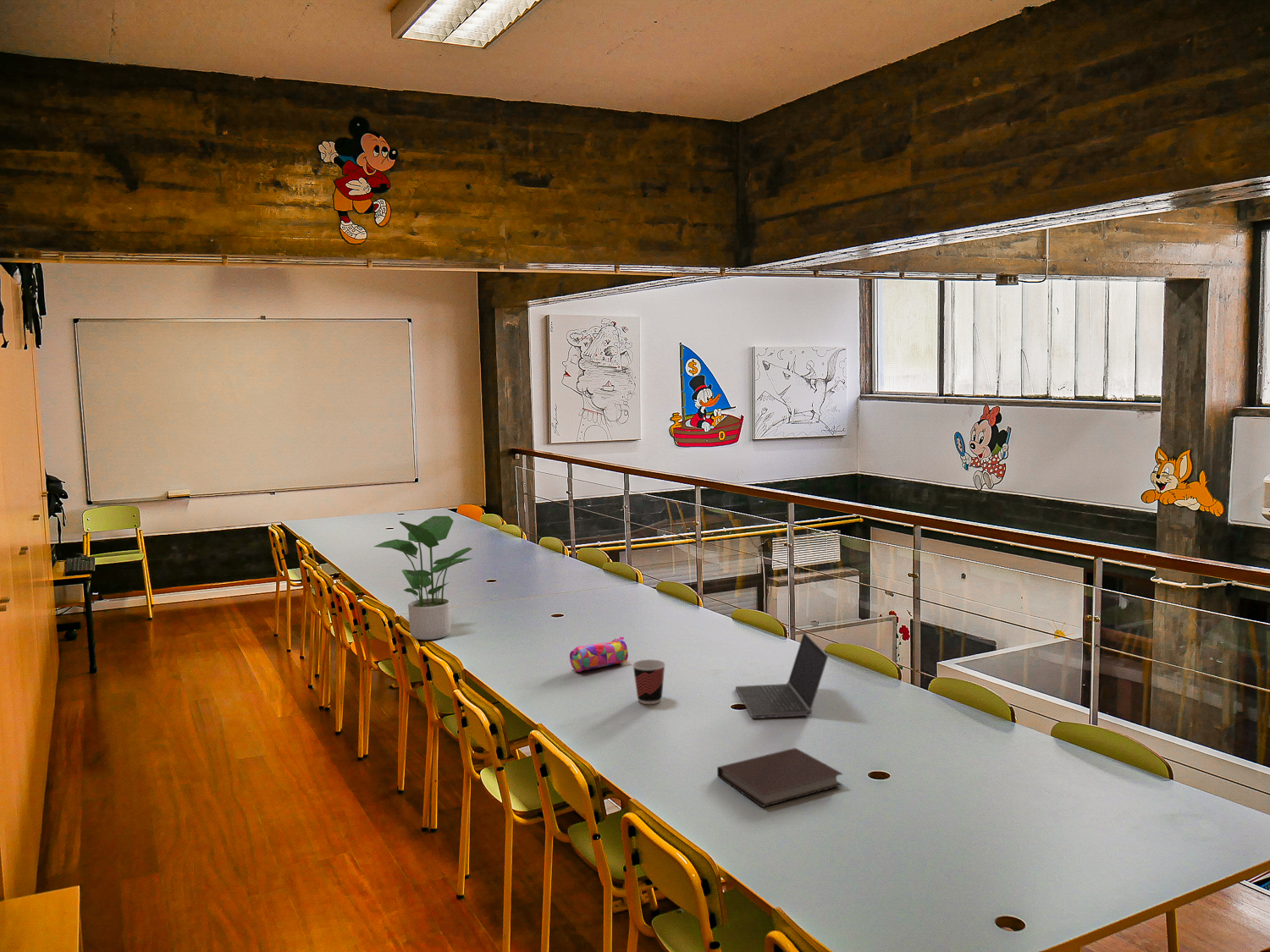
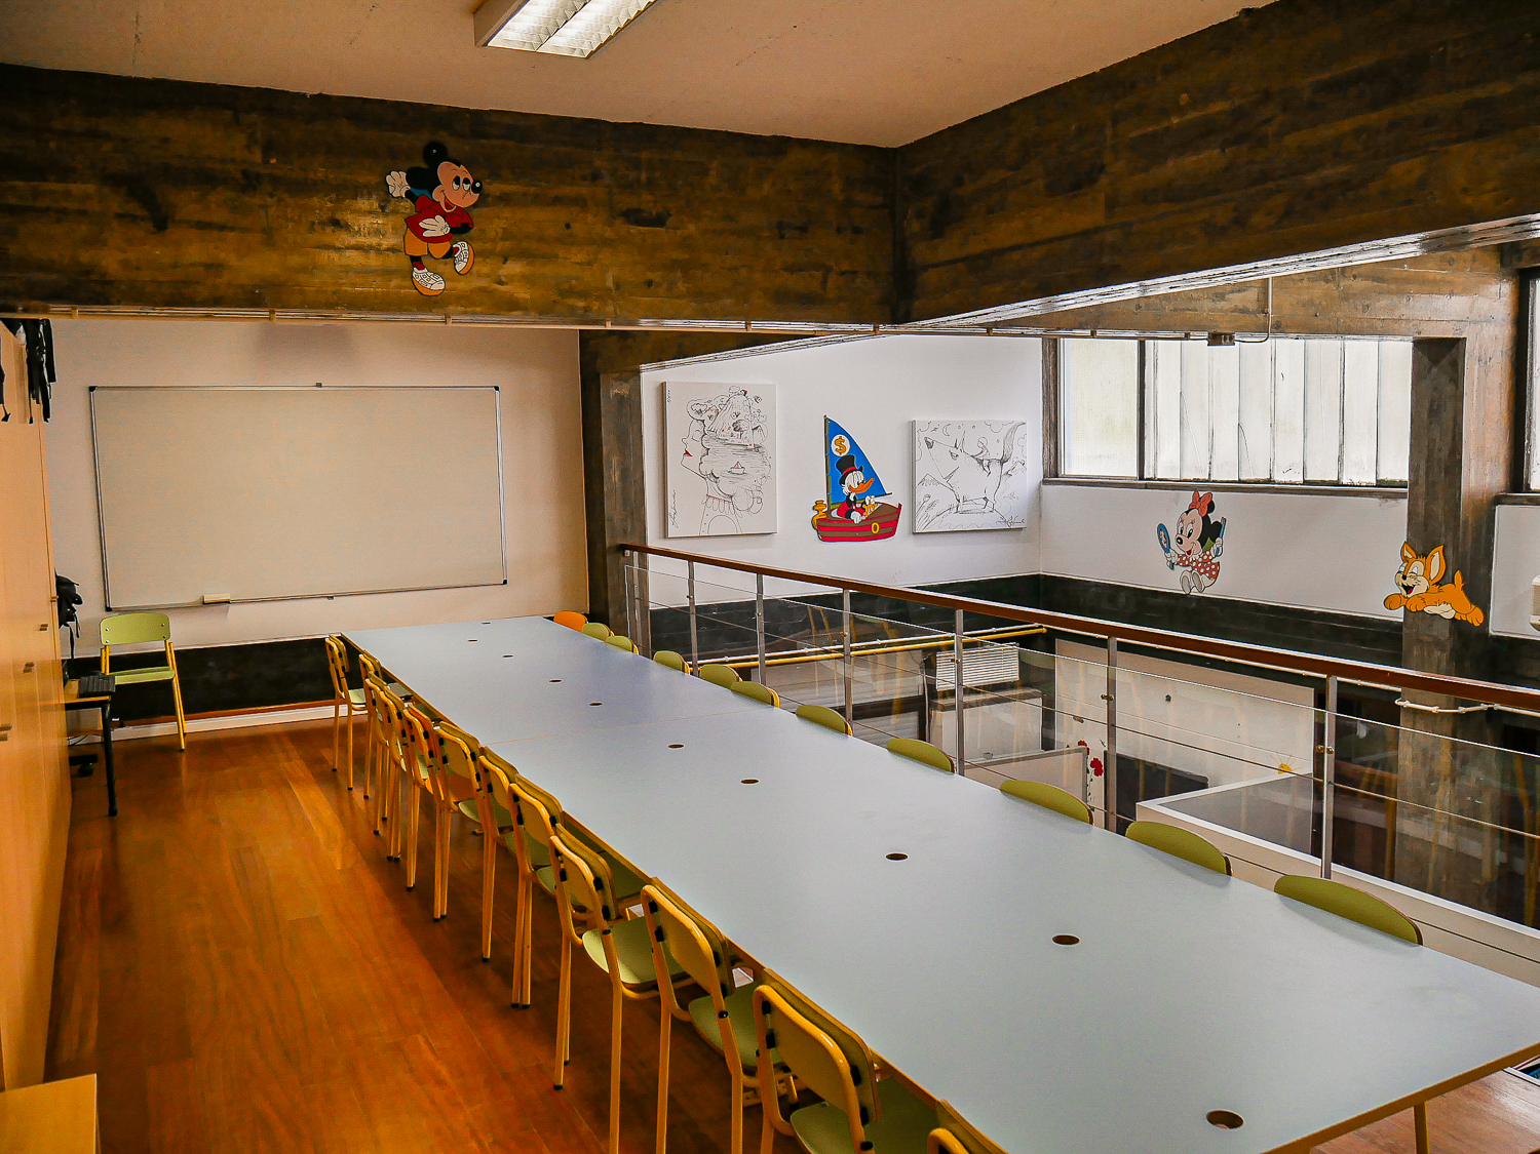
- notebook [716,747,844,808]
- potted plant [373,515,473,641]
- pencil case [569,636,629,673]
- cup [632,658,666,705]
- laptop computer [735,631,829,719]
